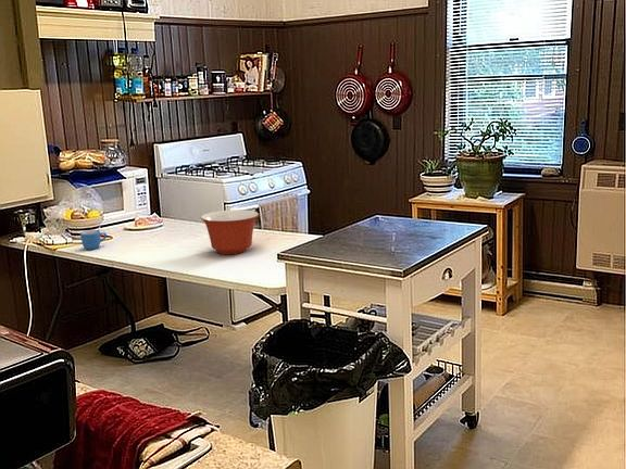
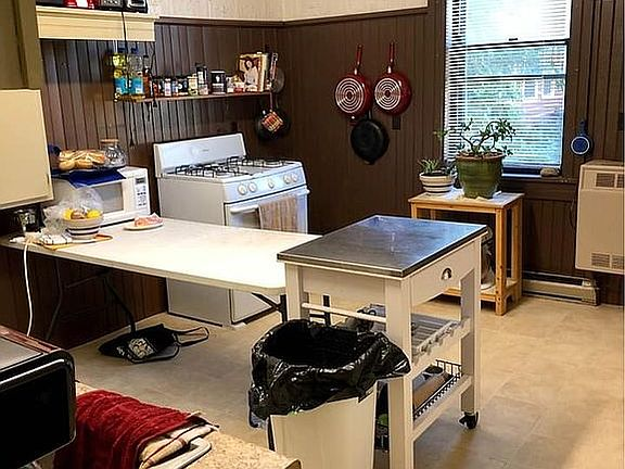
- mixing bowl [200,208,260,255]
- mug [79,229,108,251]
